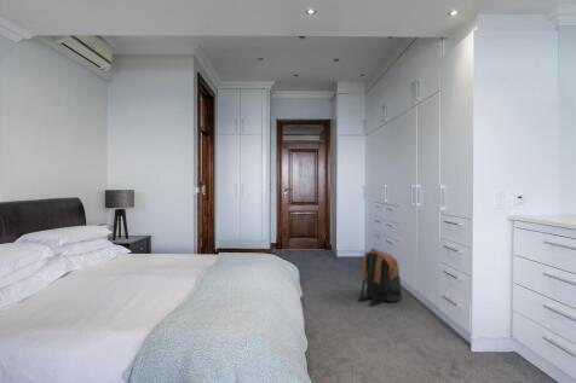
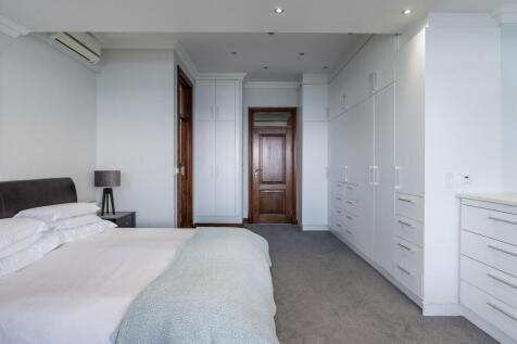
- backpack [356,248,403,307]
